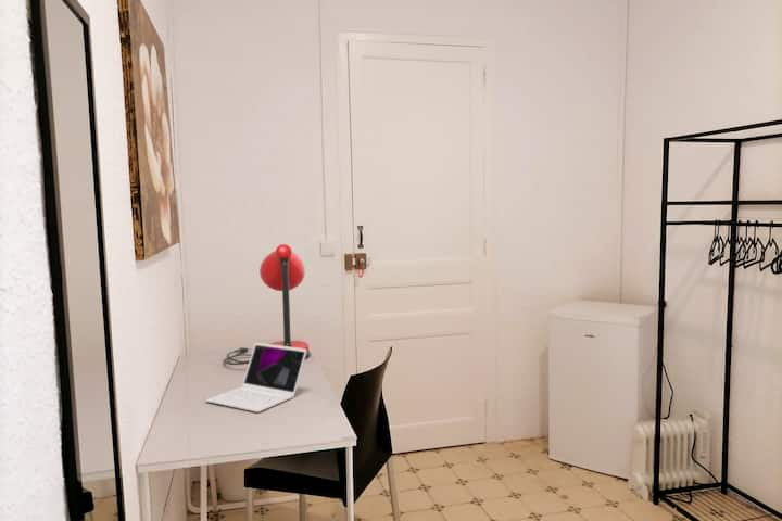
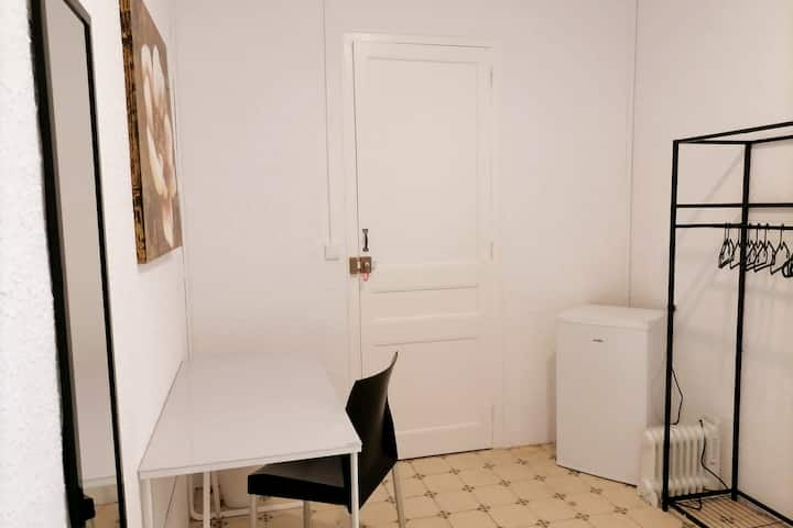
- laptop [204,342,306,414]
- desk lamp [222,243,312,366]
